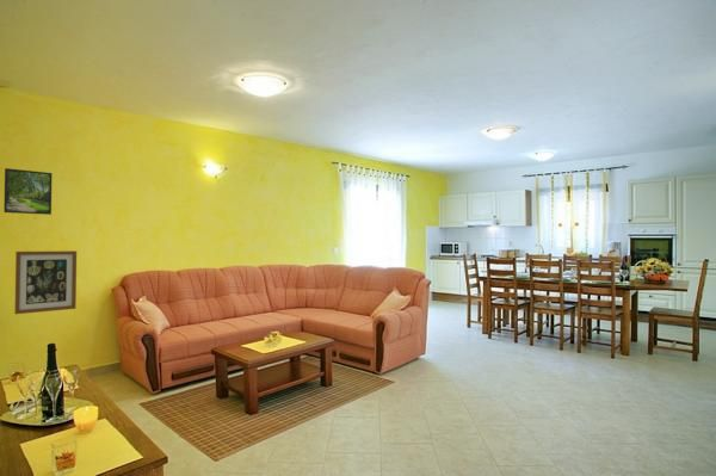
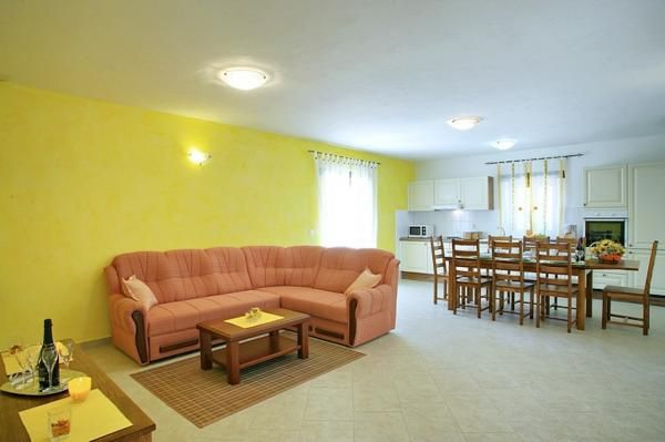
- wall art [13,249,78,315]
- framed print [2,167,53,216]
